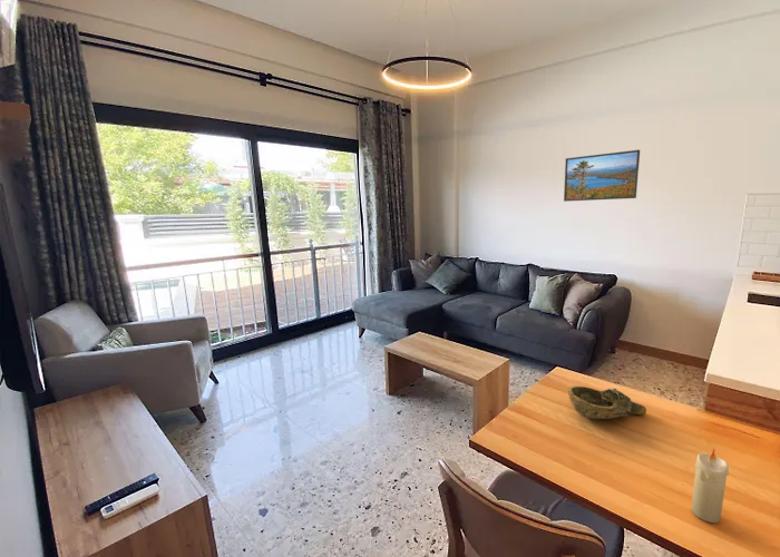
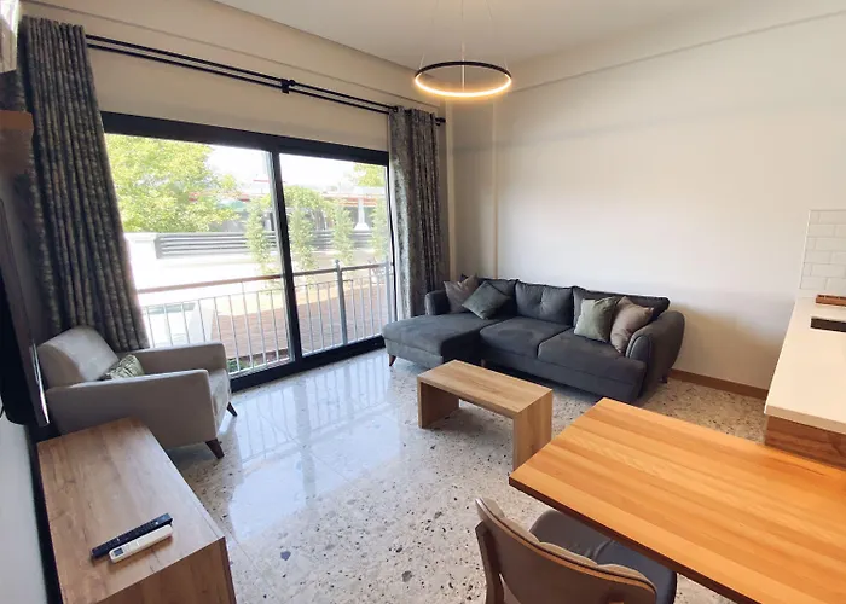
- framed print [563,148,641,203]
- decorative bowl [566,384,647,420]
- candle [690,447,730,524]
